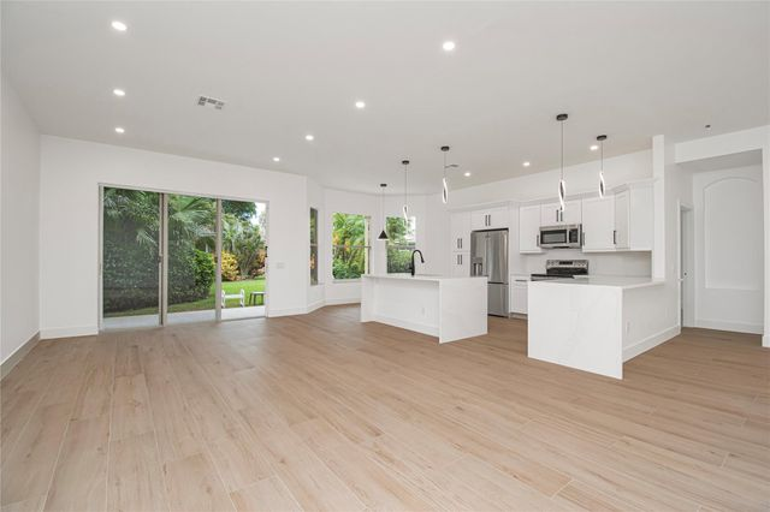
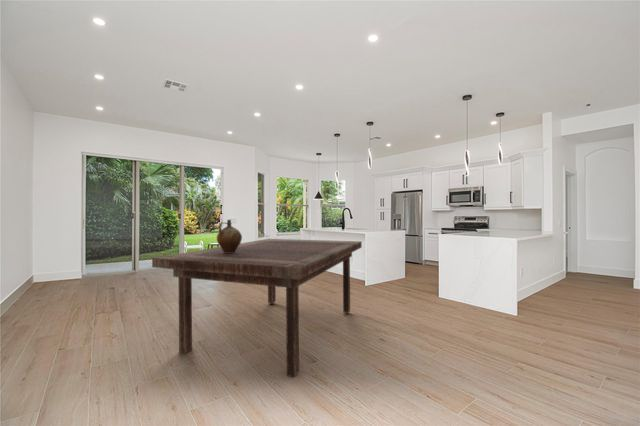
+ dining table [151,238,363,379]
+ ceramic jug [216,219,243,253]
